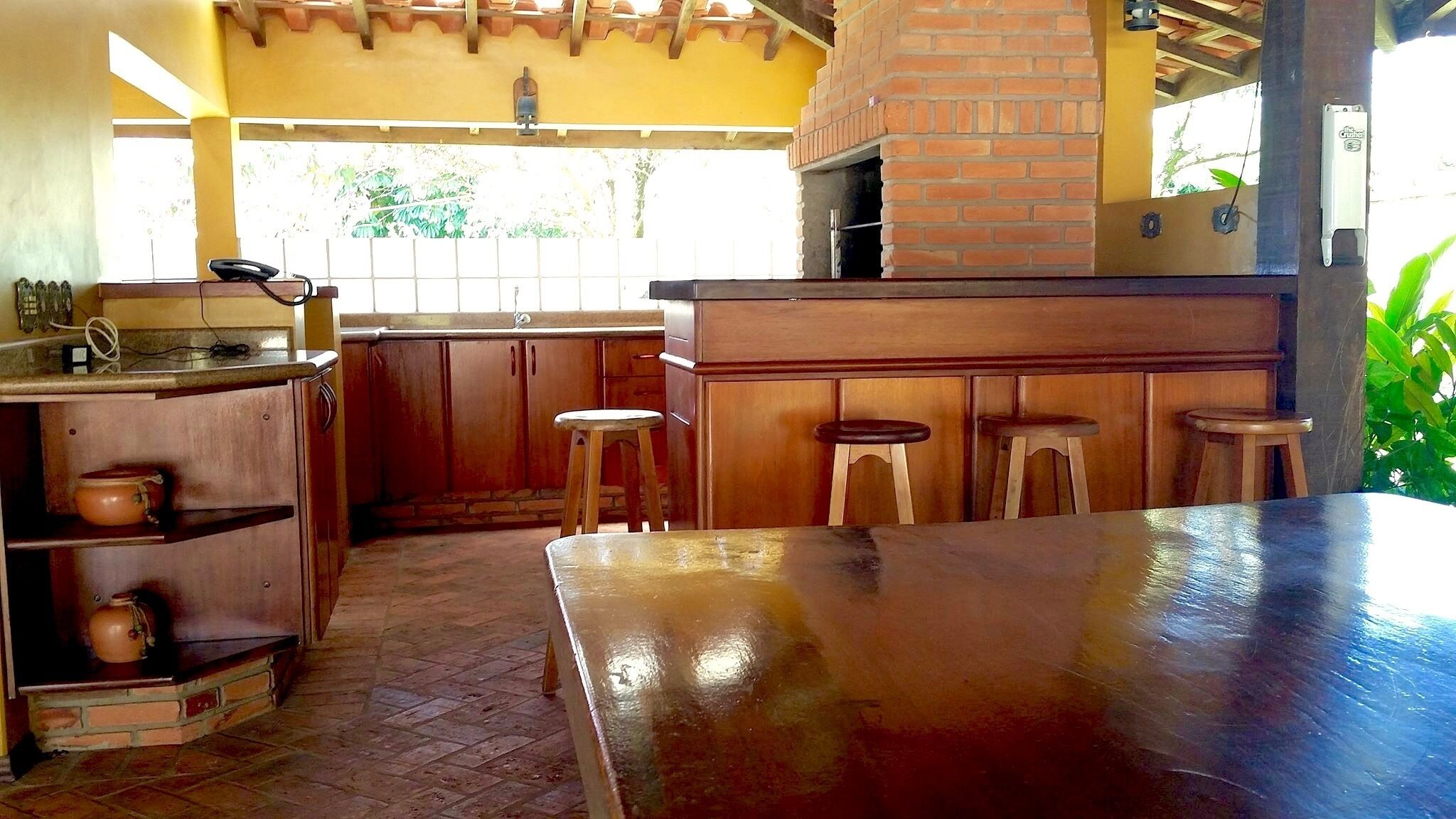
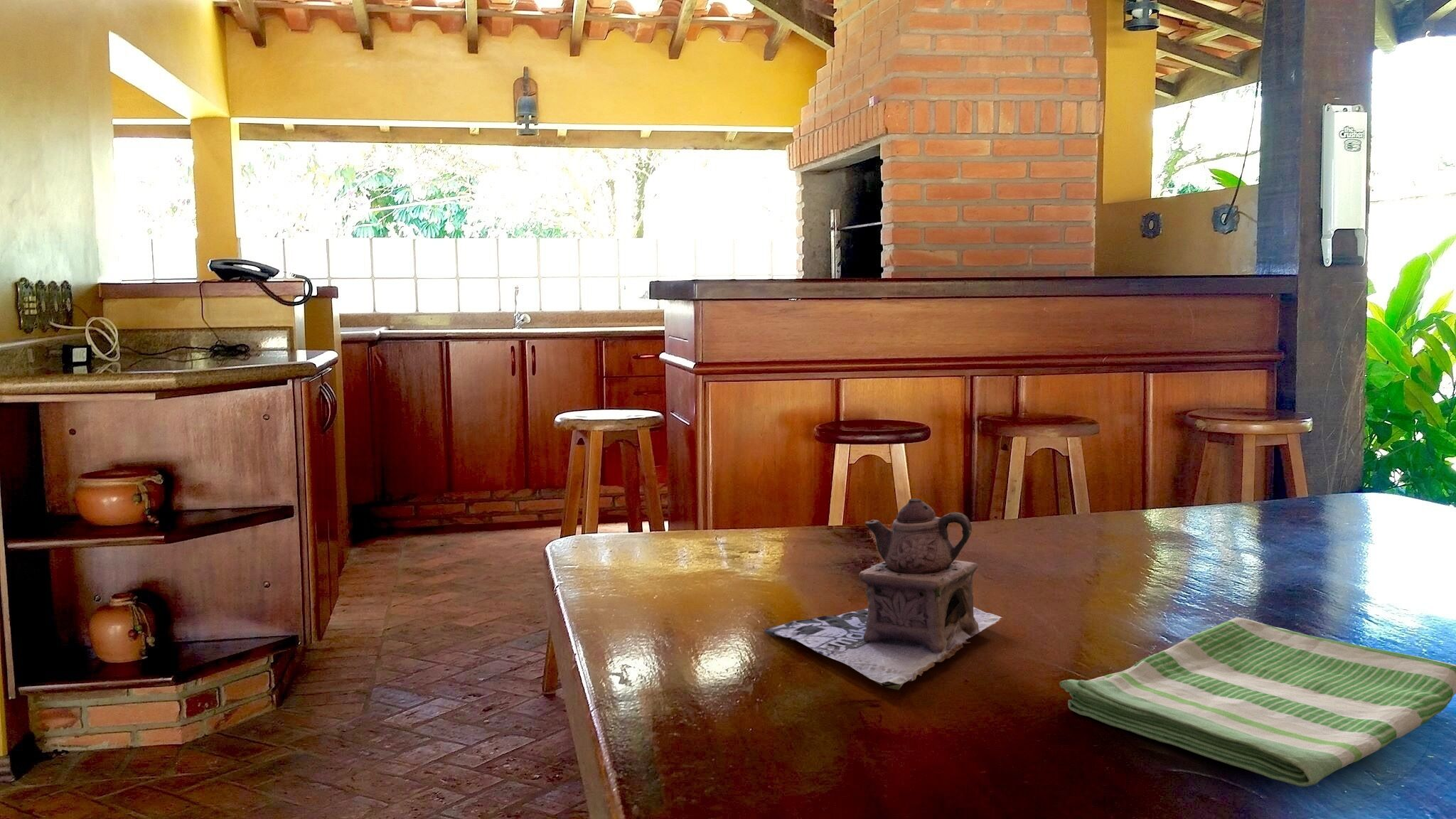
+ dish towel [1059,617,1456,787]
+ teapot [764,498,1050,690]
